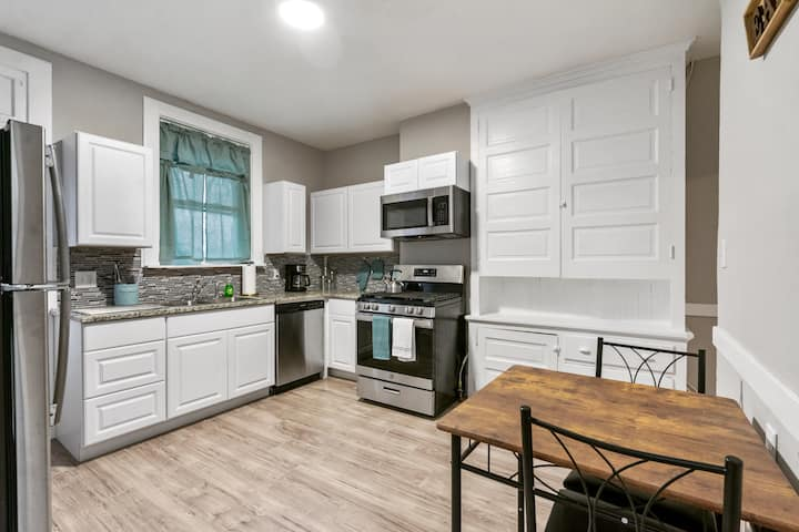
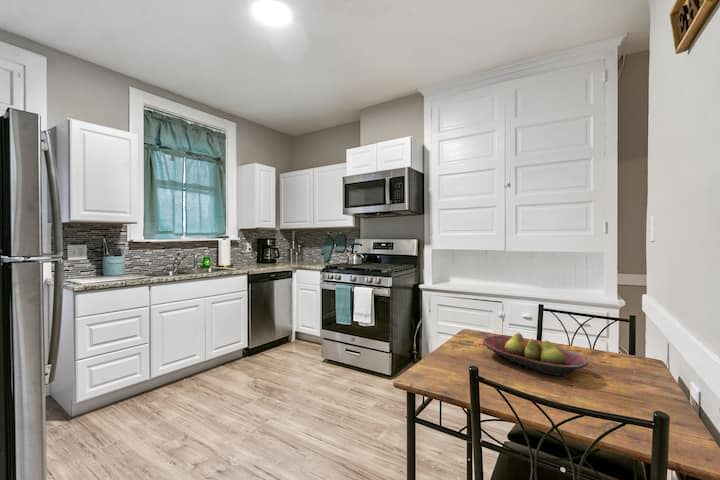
+ fruit bowl [482,332,589,377]
